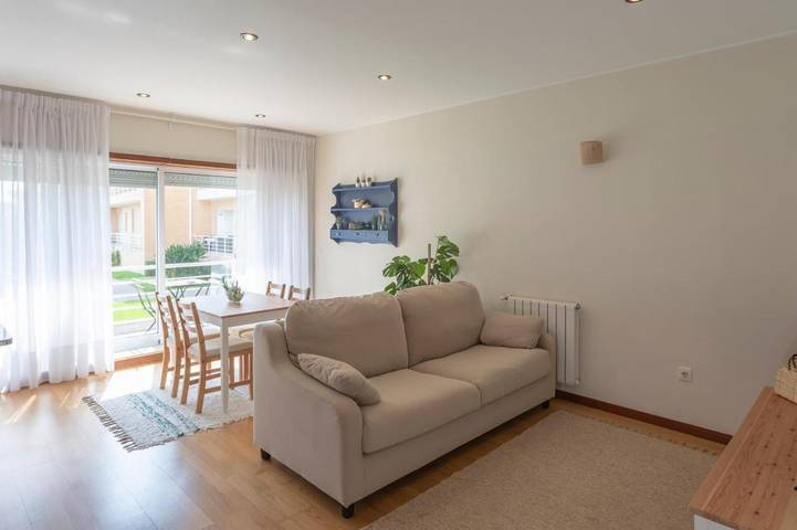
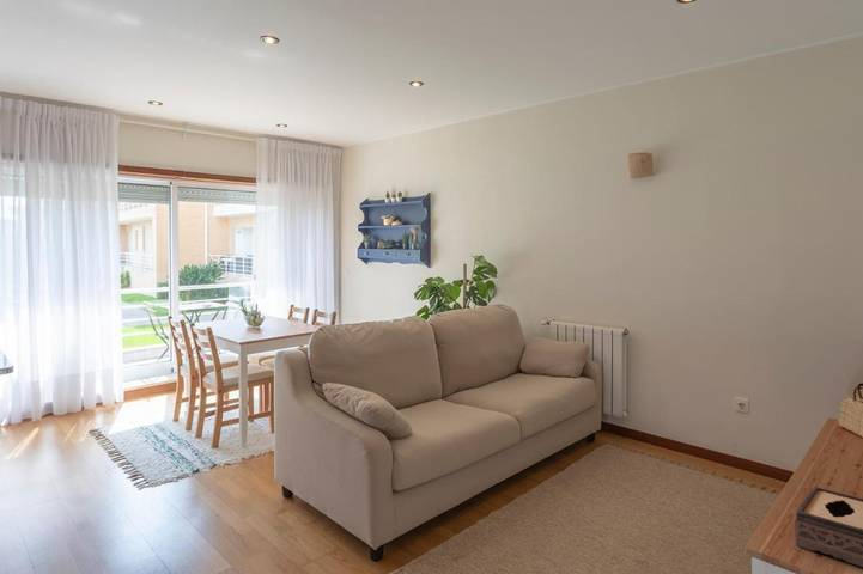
+ tissue box [794,486,863,568]
